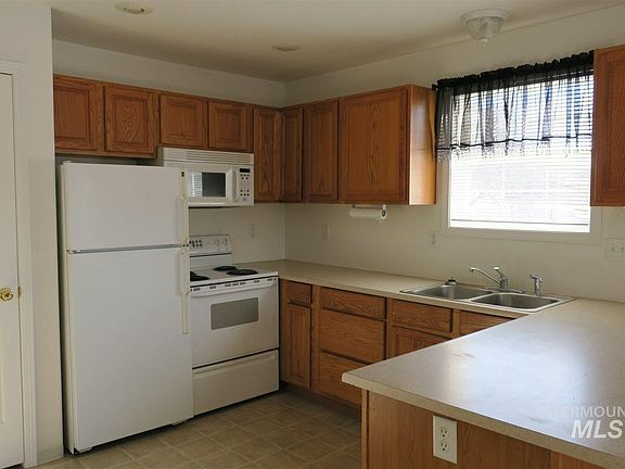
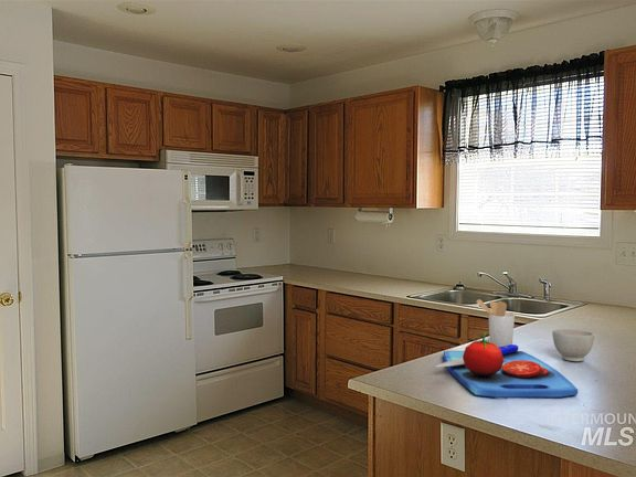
+ utensil holder [475,298,516,347]
+ bowl [551,328,595,362]
+ chopping board [435,332,579,399]
